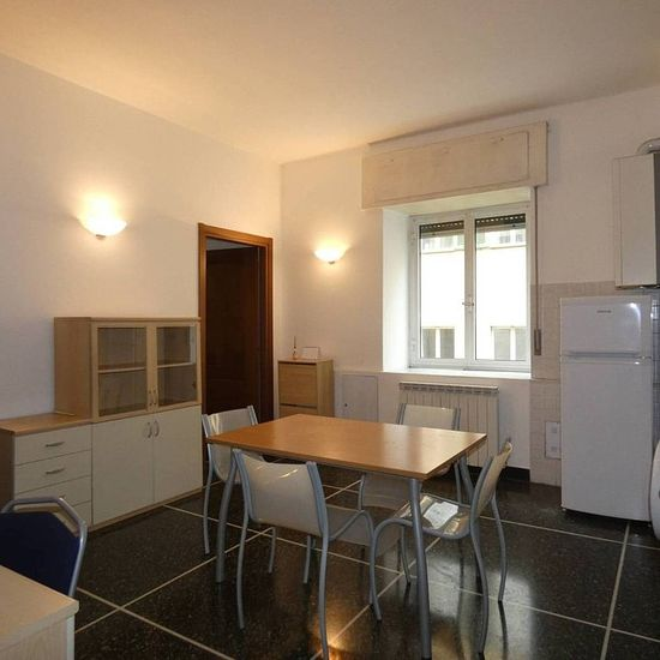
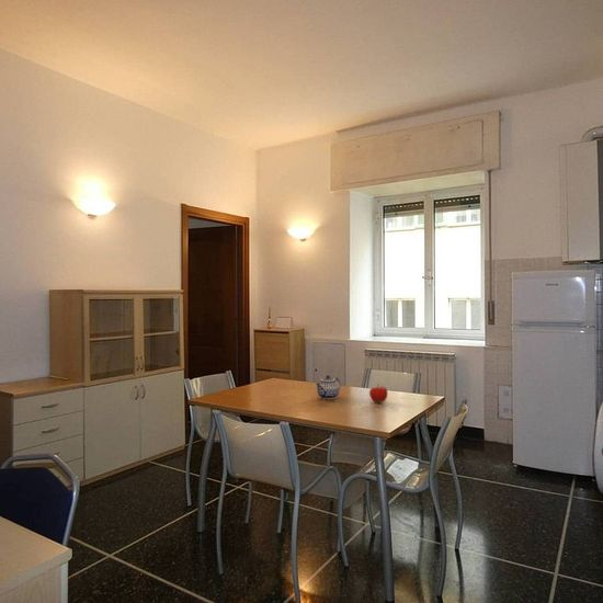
+ fruit [368,383,388,403]
+ teapot [315,374,342,400]
